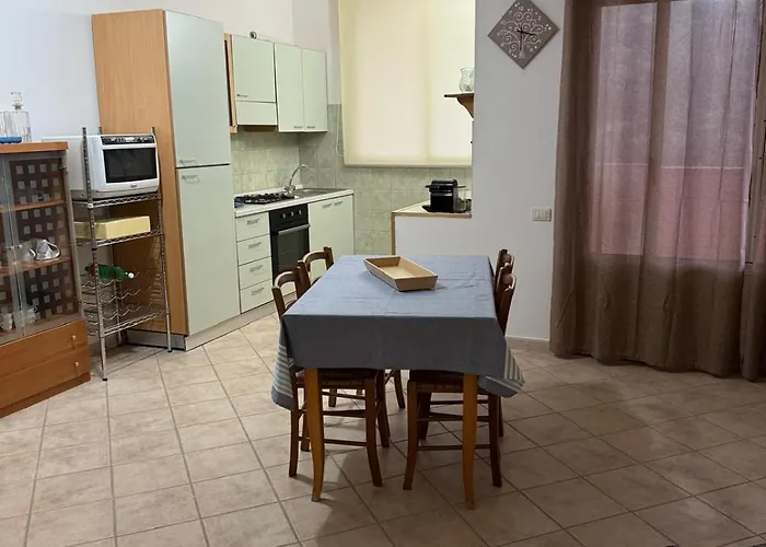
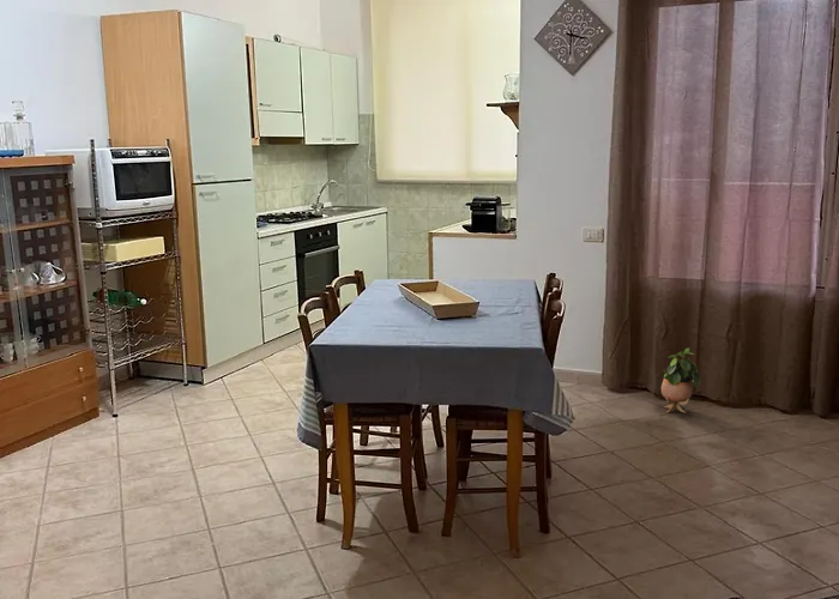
+ potted plant [660,346,702,415]
